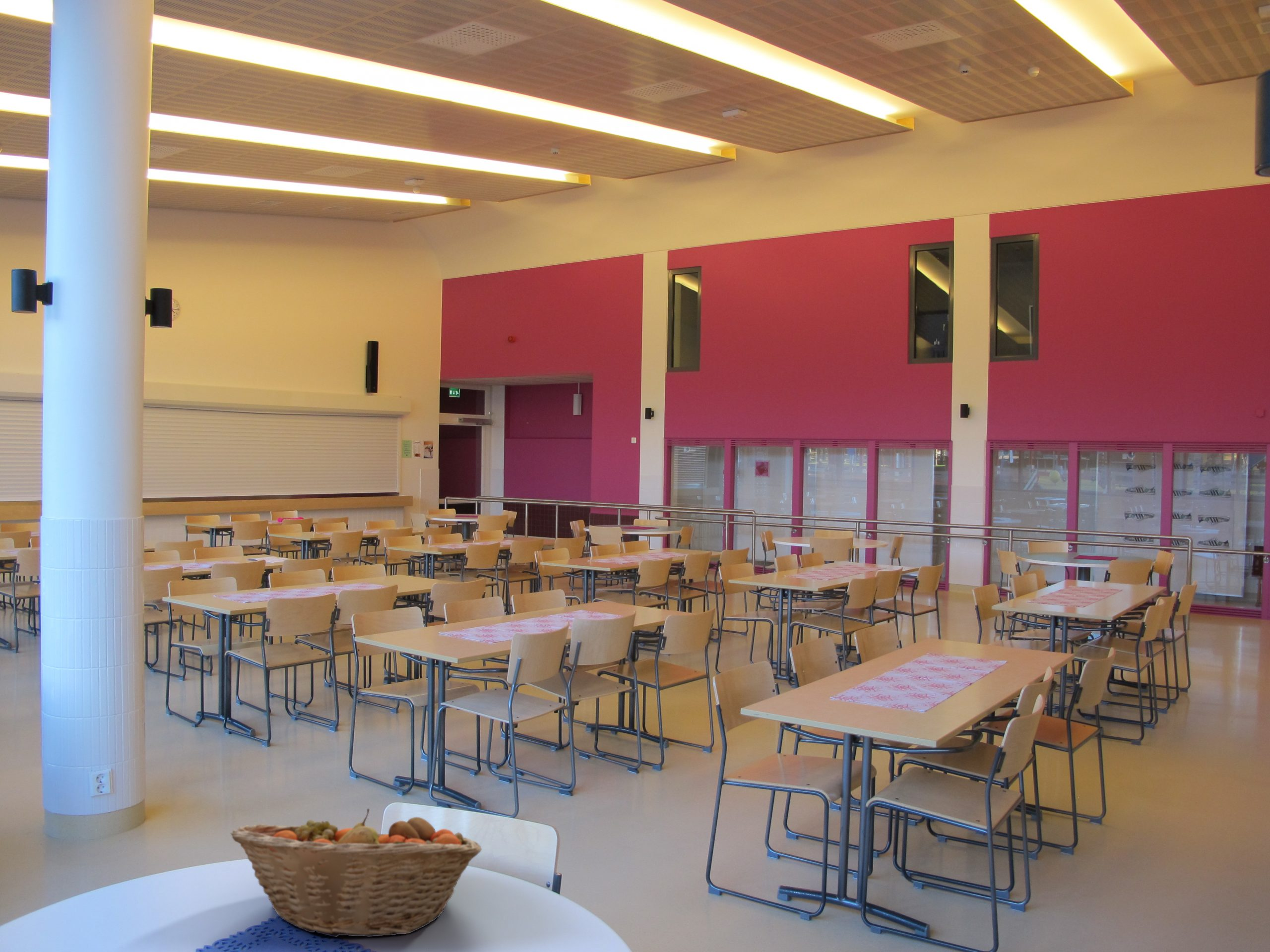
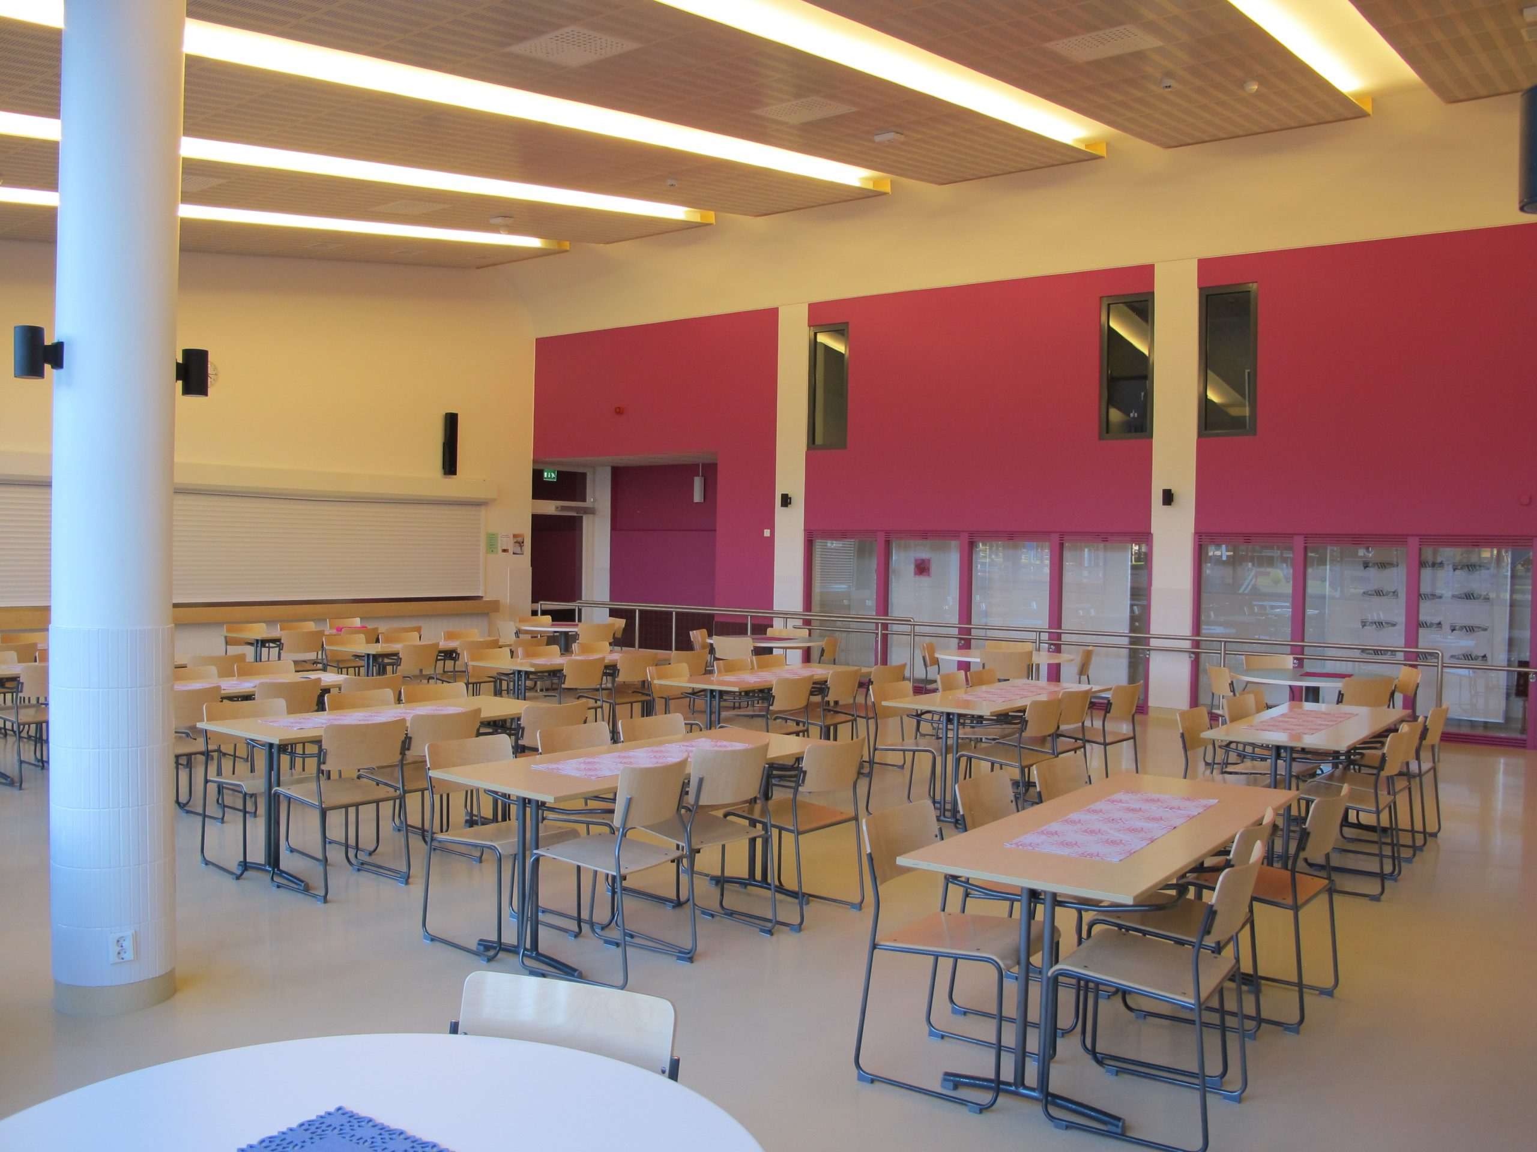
- fruit basket [230,808,482,938]
